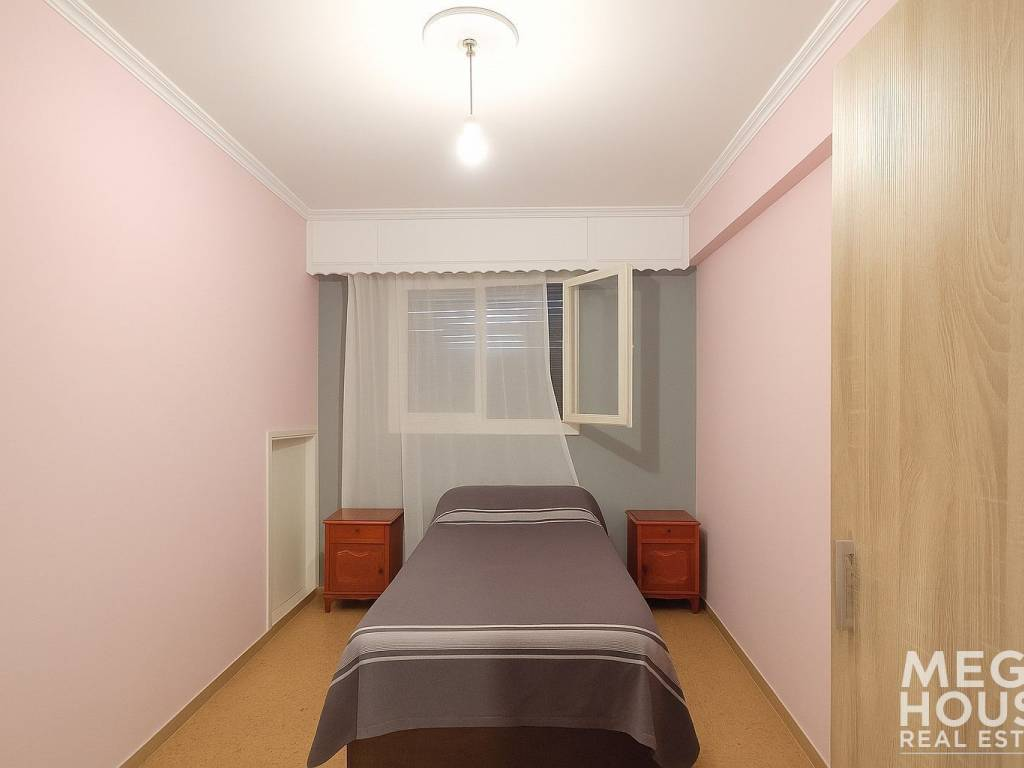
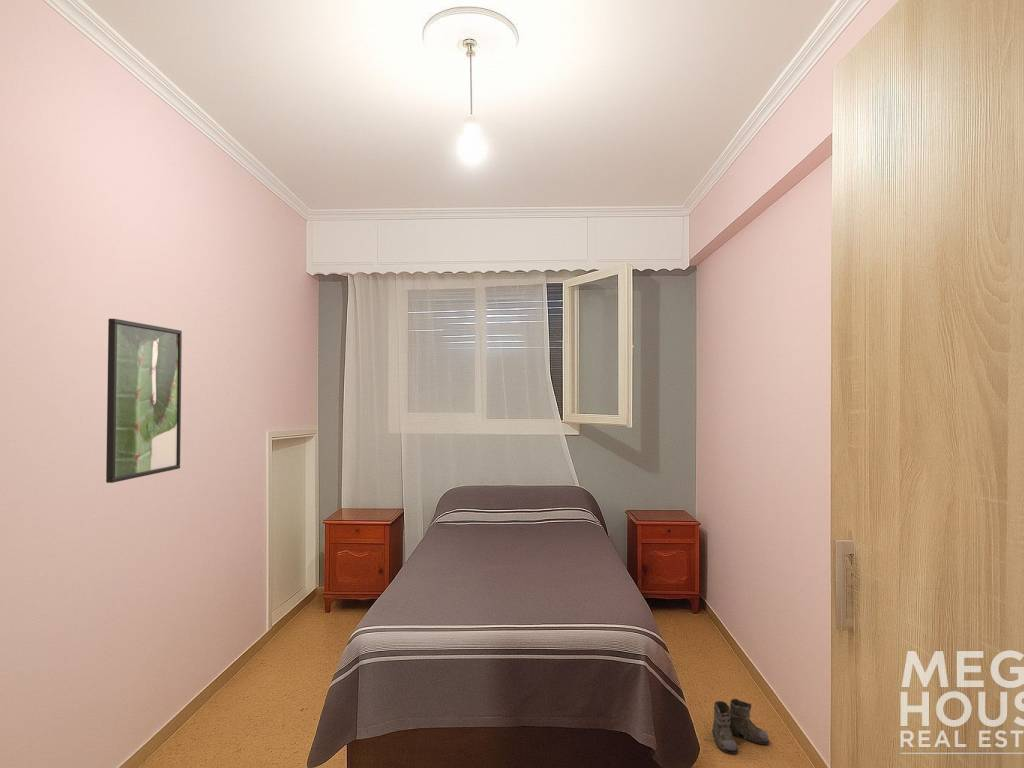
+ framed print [105,318,183,484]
+ boots [704,698,770,755]
